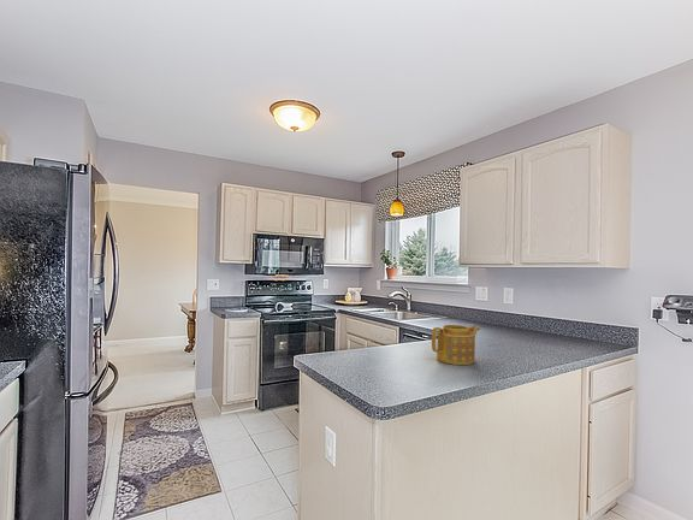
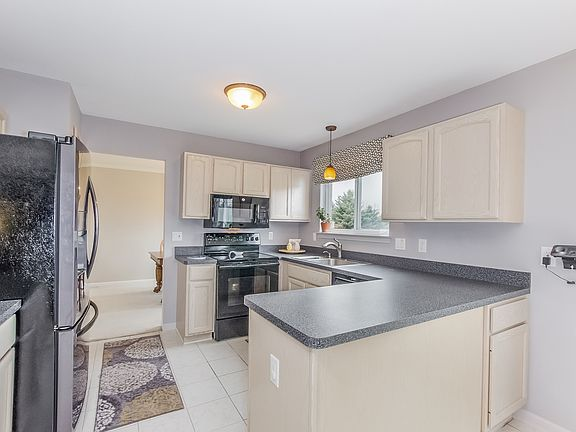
- teapot [431,324,481,366]
